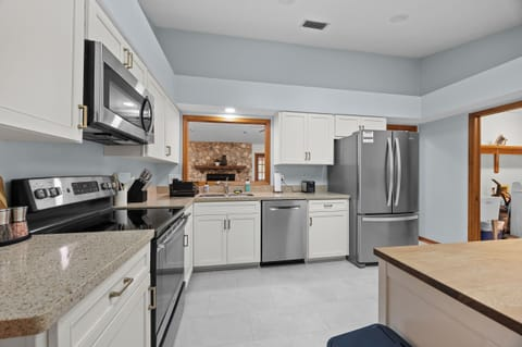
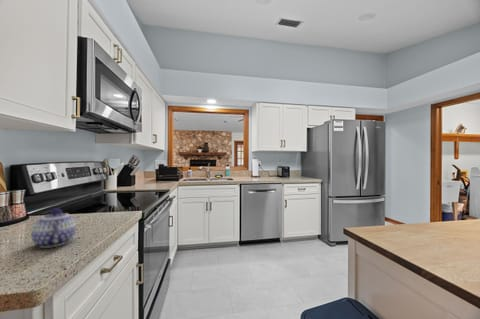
+ teapot [30,207,77,249]
